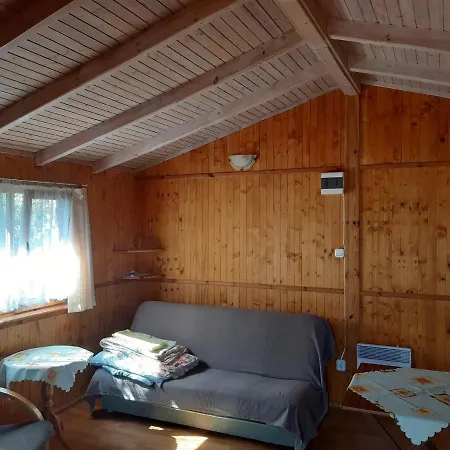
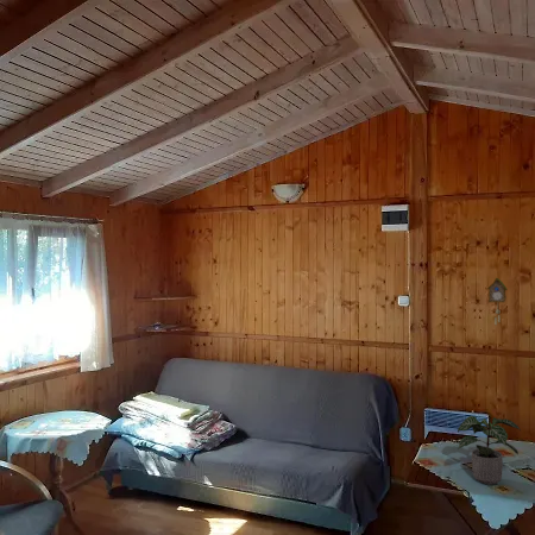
+ potted plant [457,415,522,485]
+ cuckoo clock [485,277,509,326]
